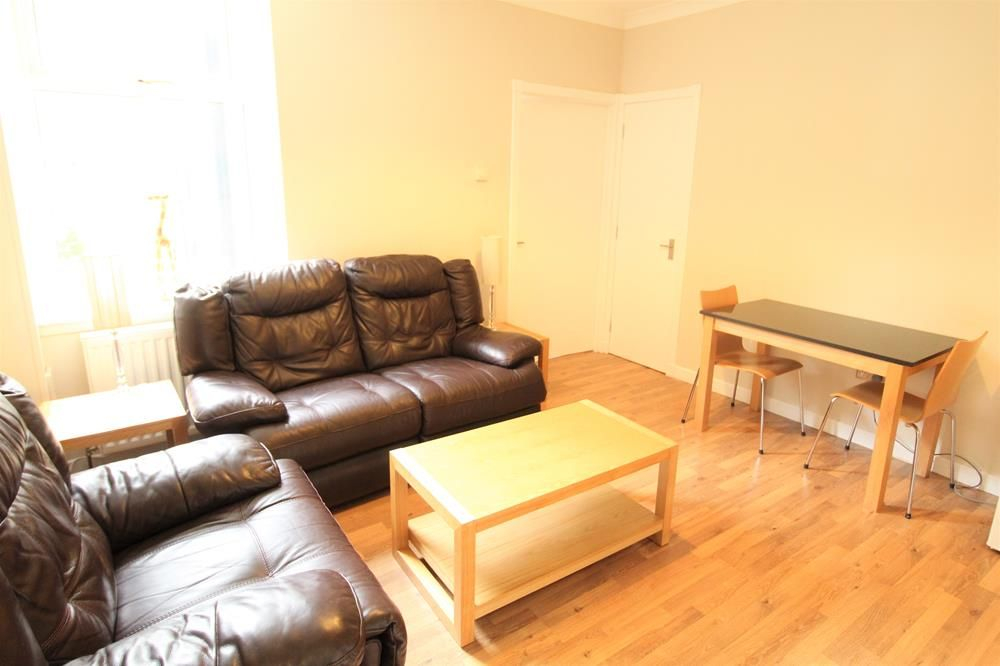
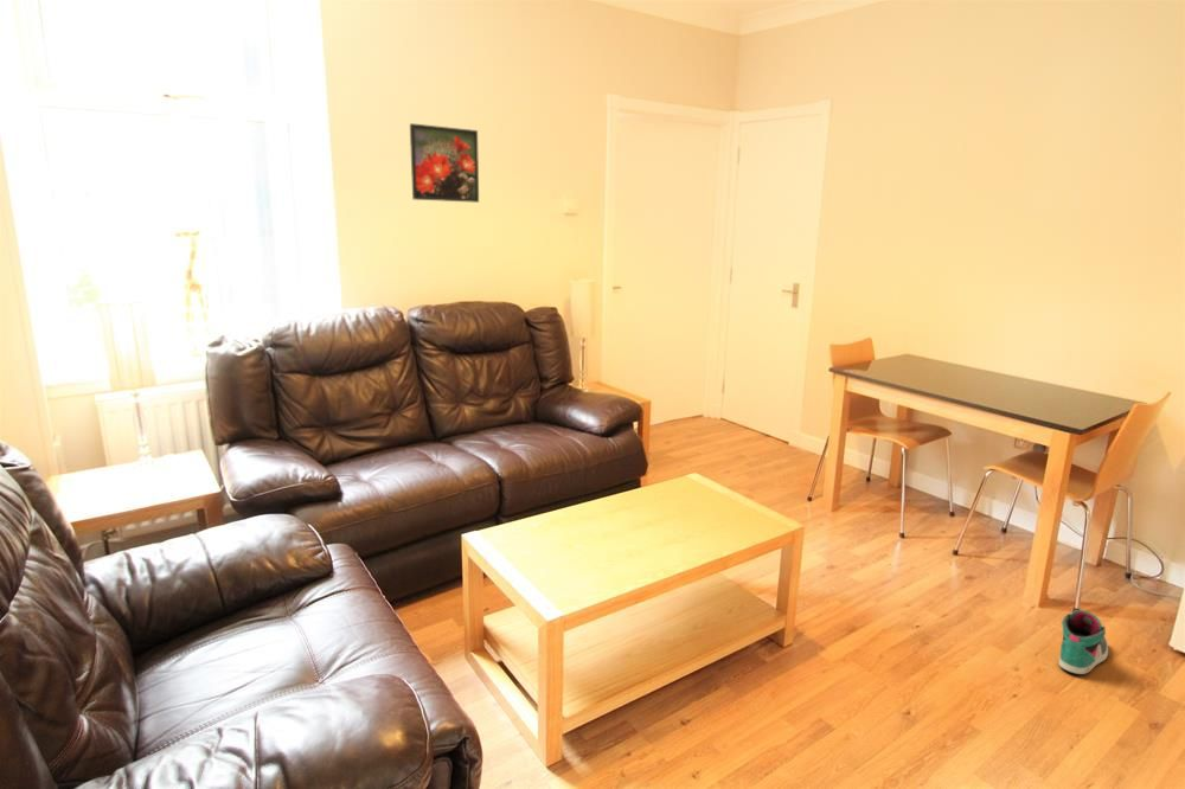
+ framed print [409,122,480,204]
+ sneaker [1058,609,1109,675]
